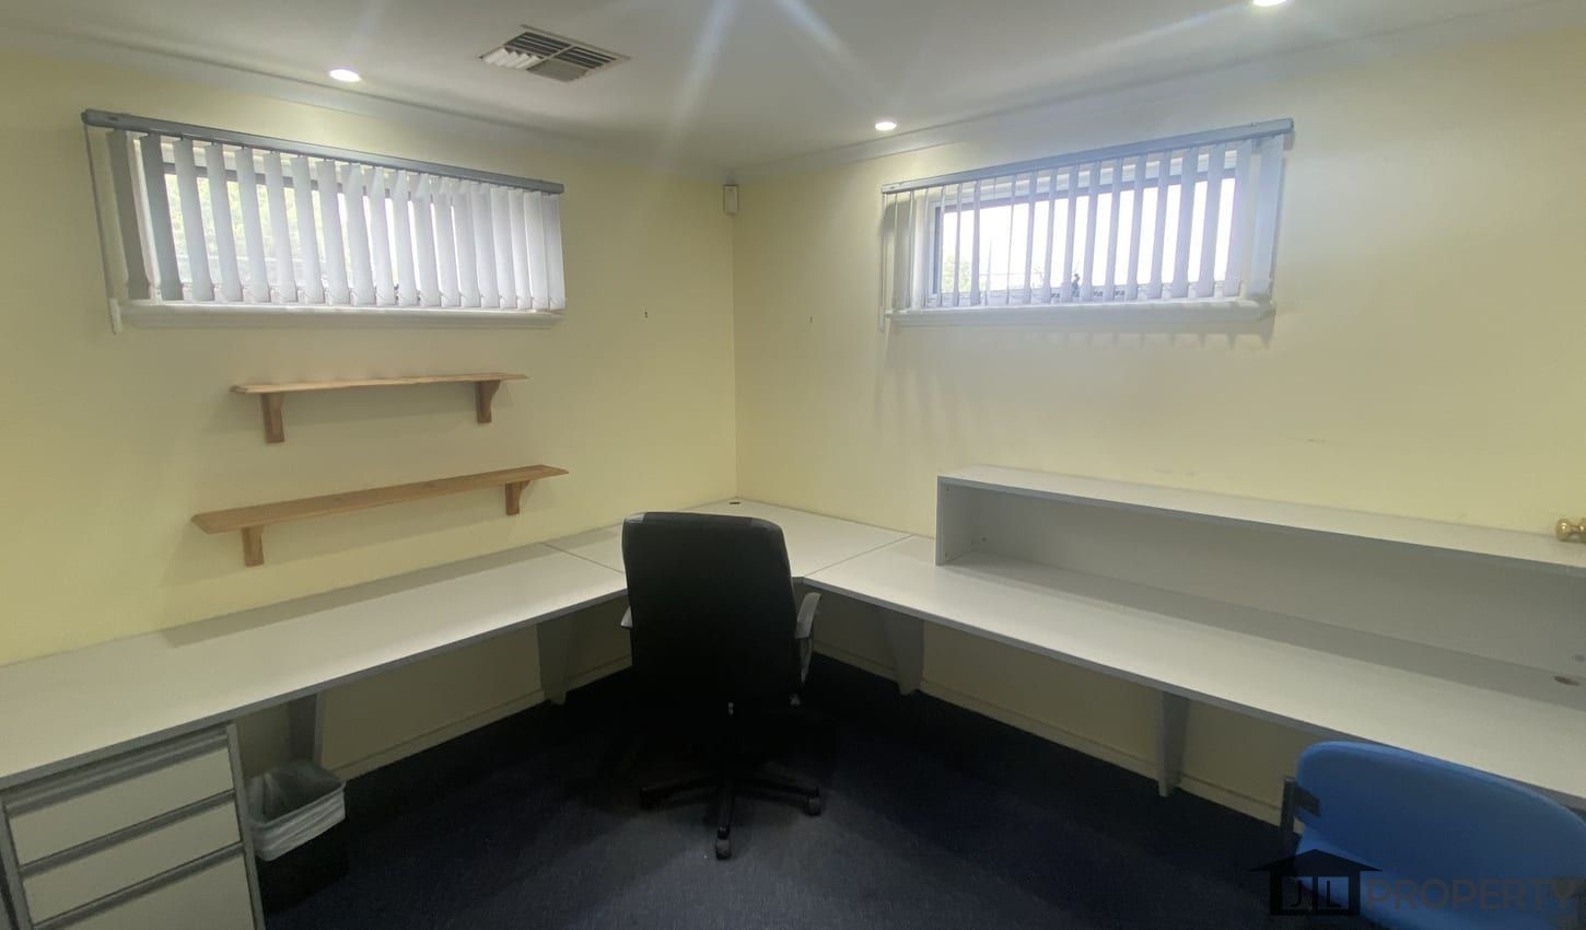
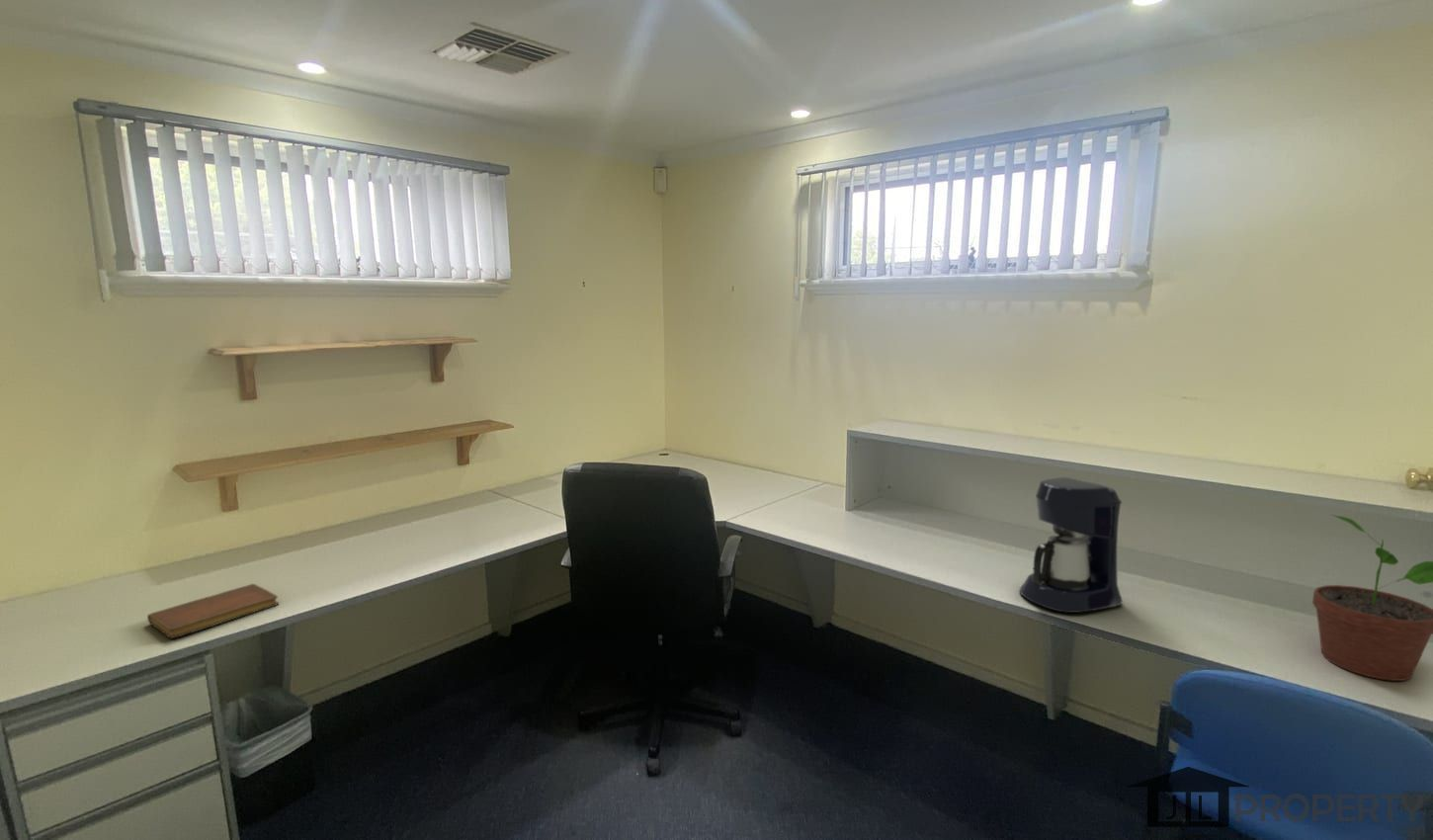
+ potted plant [1311,514,1433,682]
+ coffee maker [1019,476,1124,614]
+ notebook [146,583,280,639]
